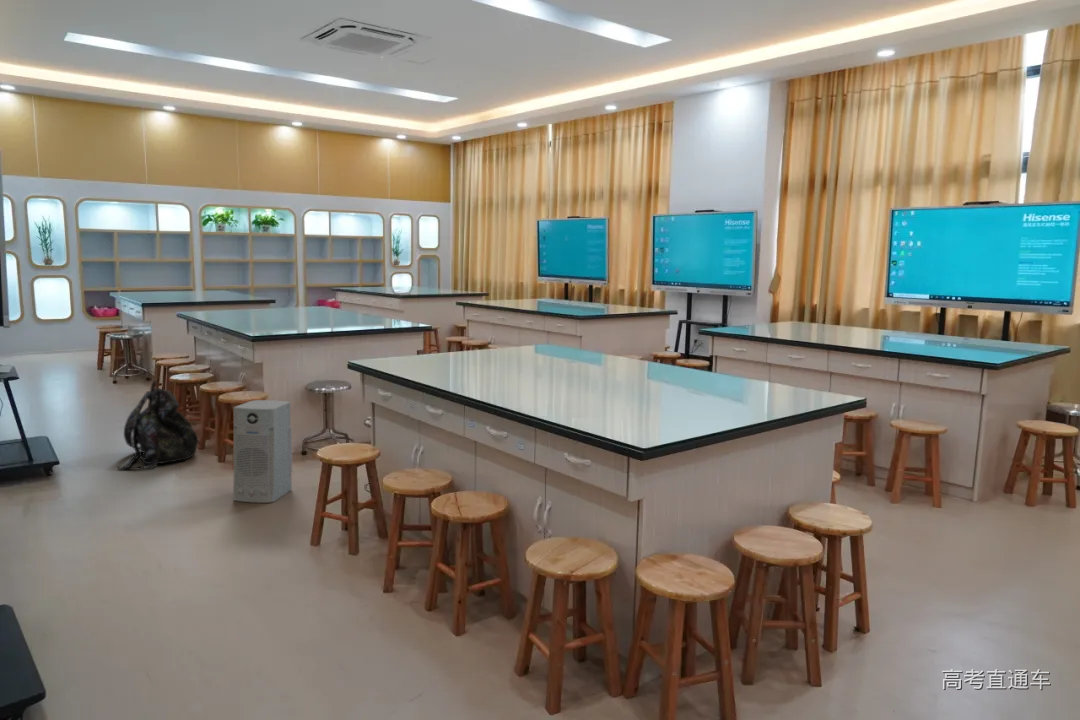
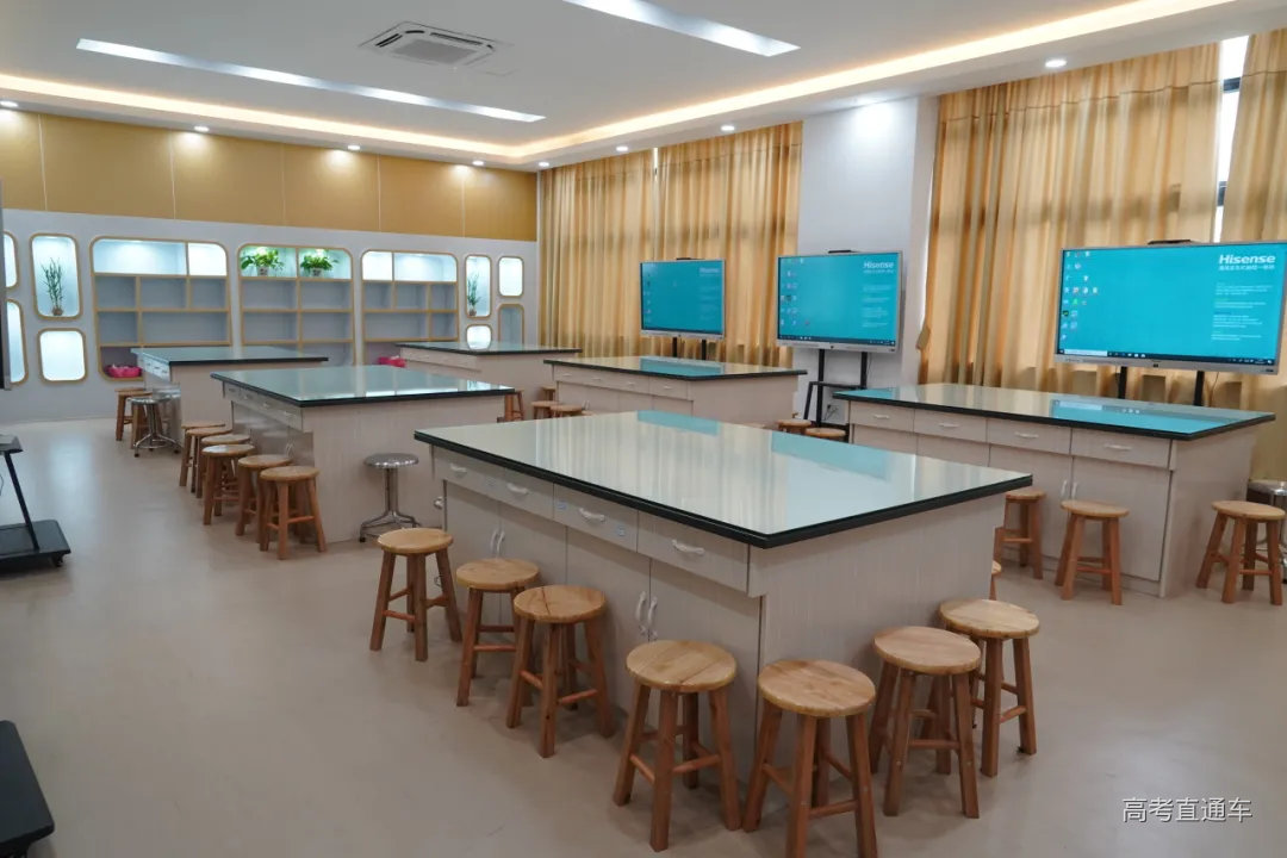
- backpack [116,379,203,470]
- air purifier [232,399,293,504]
